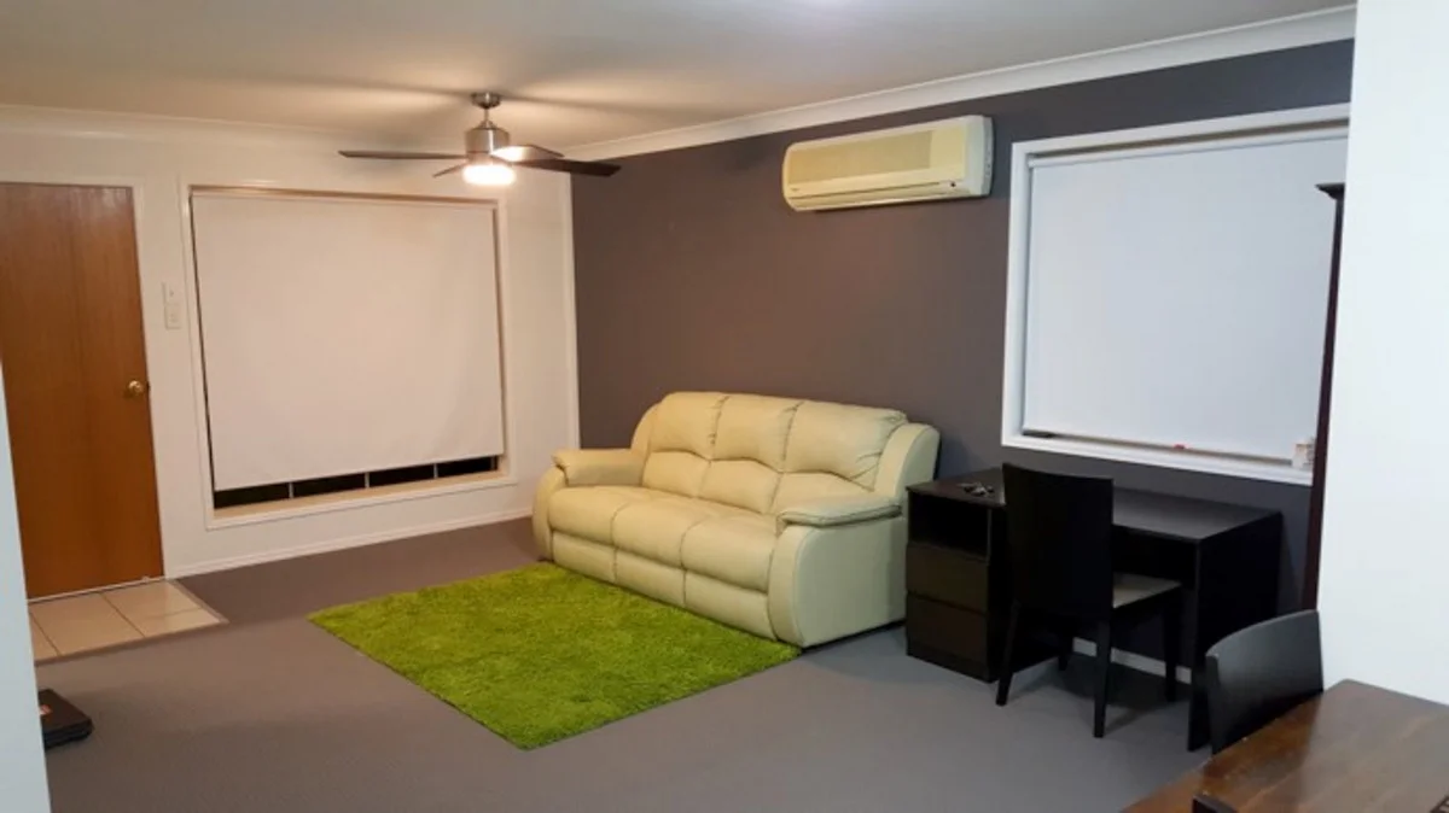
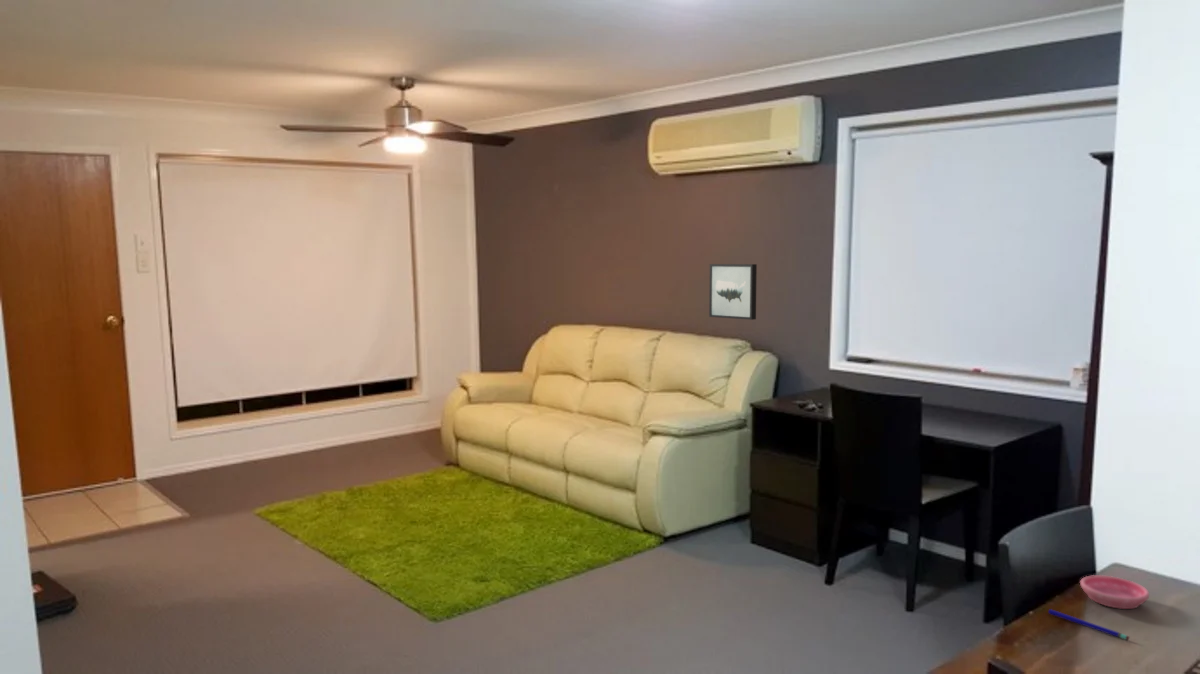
+ wall art [708,263,758,321]
+ saucer [1079,574,1150,610]
+ pen [1048,608,1130,641]
